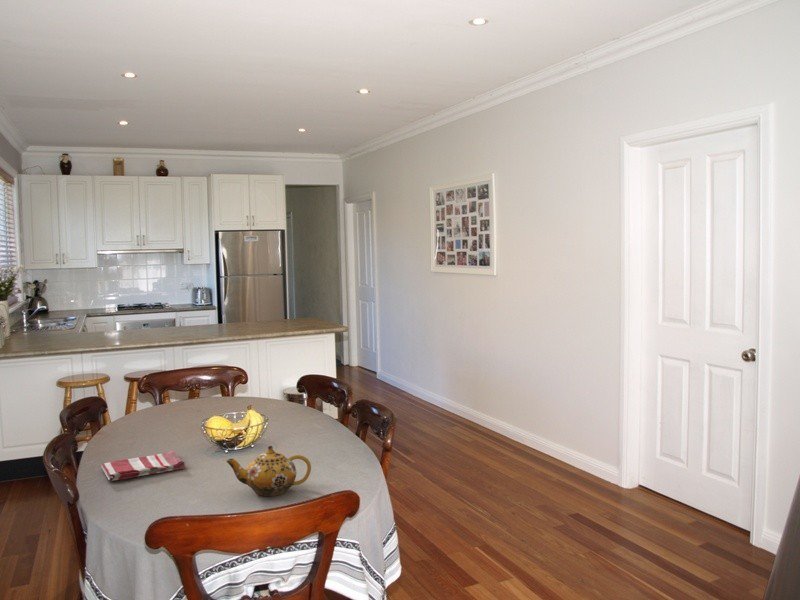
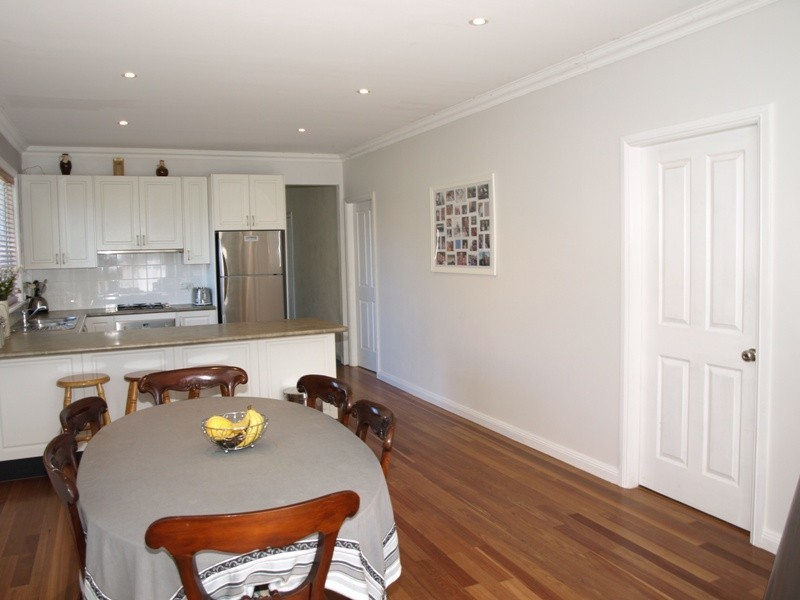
- teapot [226,445,312,497]
- dish towel [100,450,186,482]
